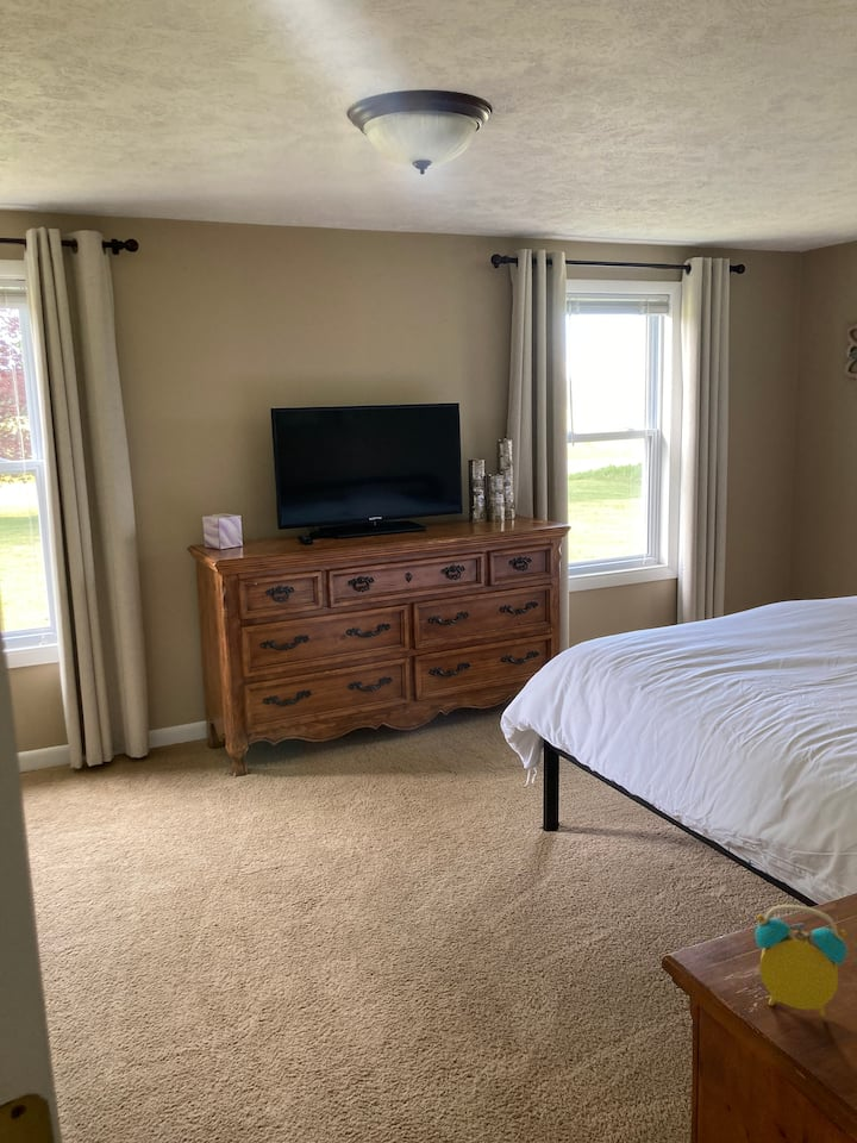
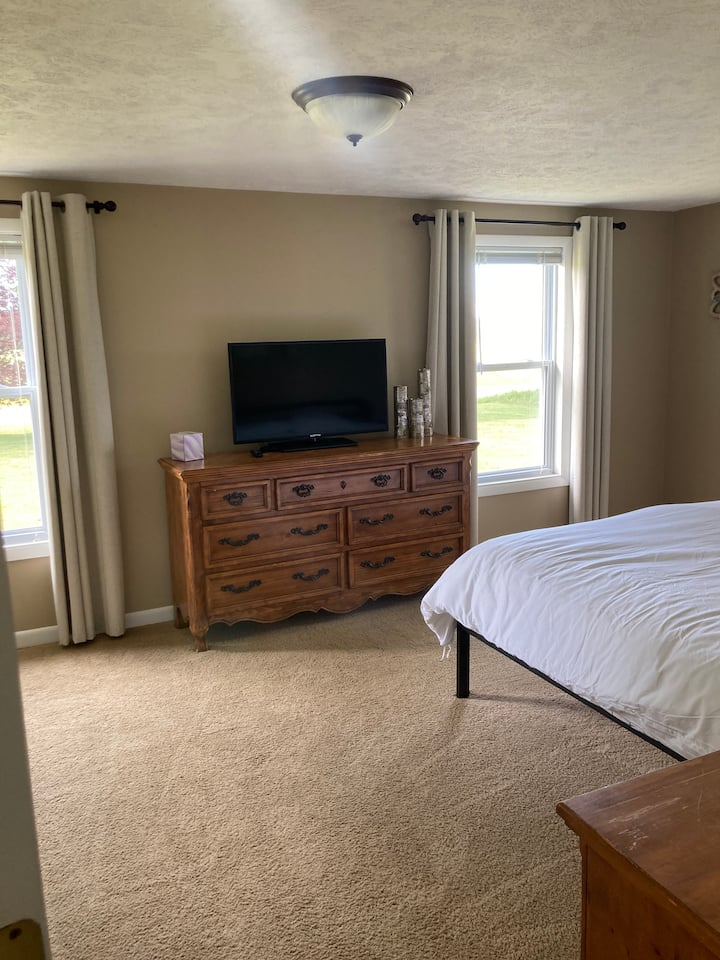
- alarm clock [753,904,847,1017]
